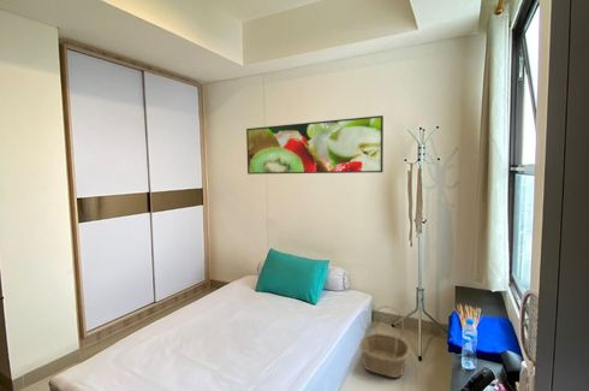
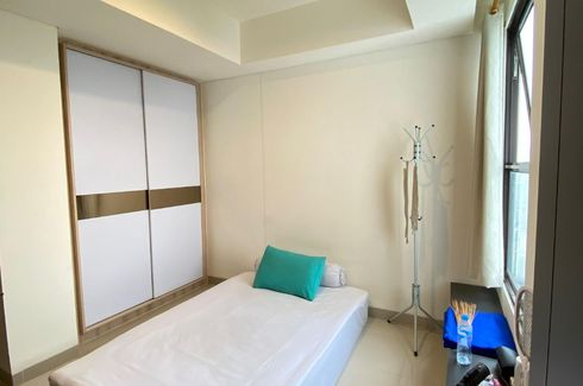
- basket [358,304,411,379]
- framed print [245,114,385,176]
